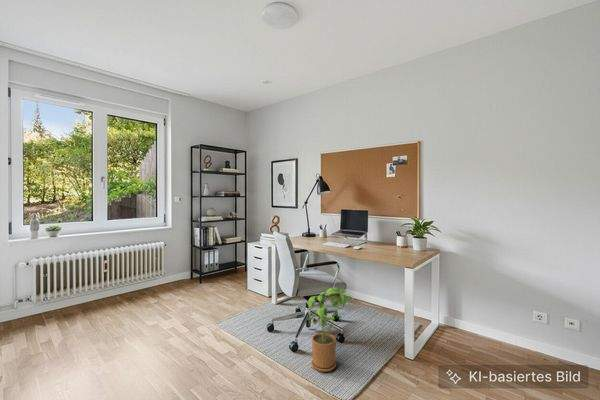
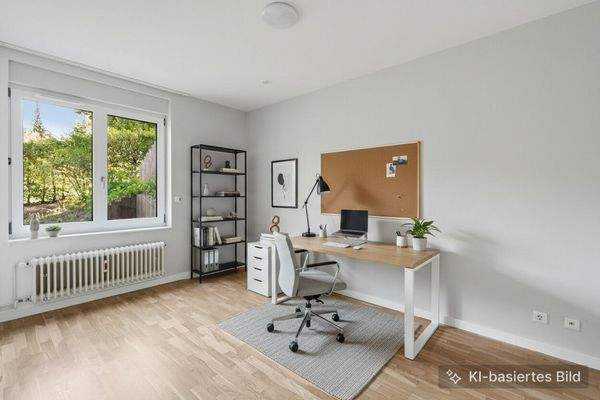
- house plant [307,286,355,373]
